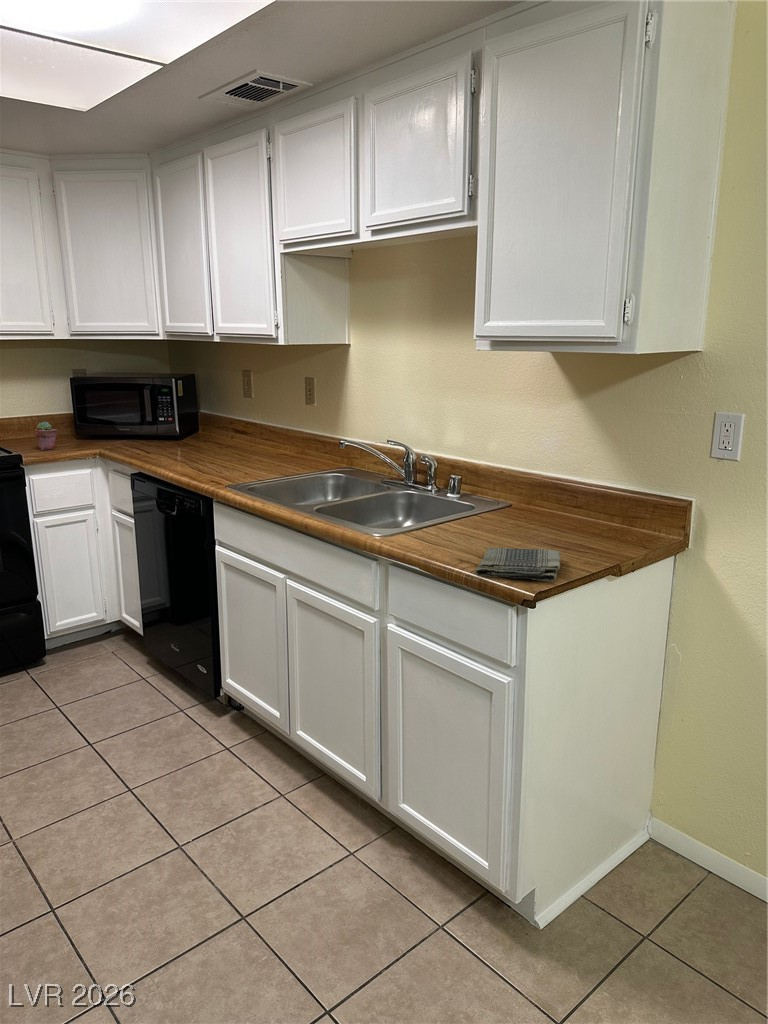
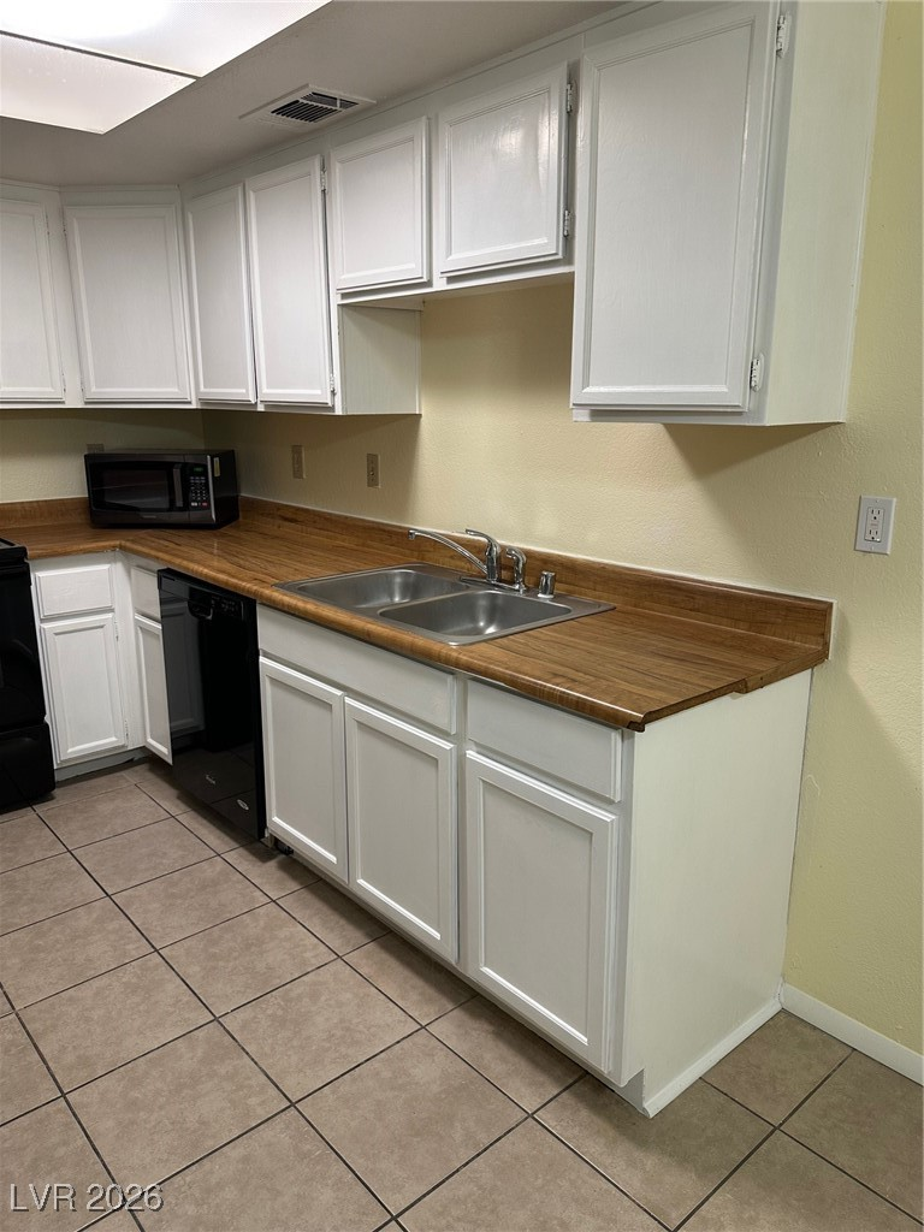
- potted succulent [33,421,58,451]
- dish towel [475,547,561,582]
